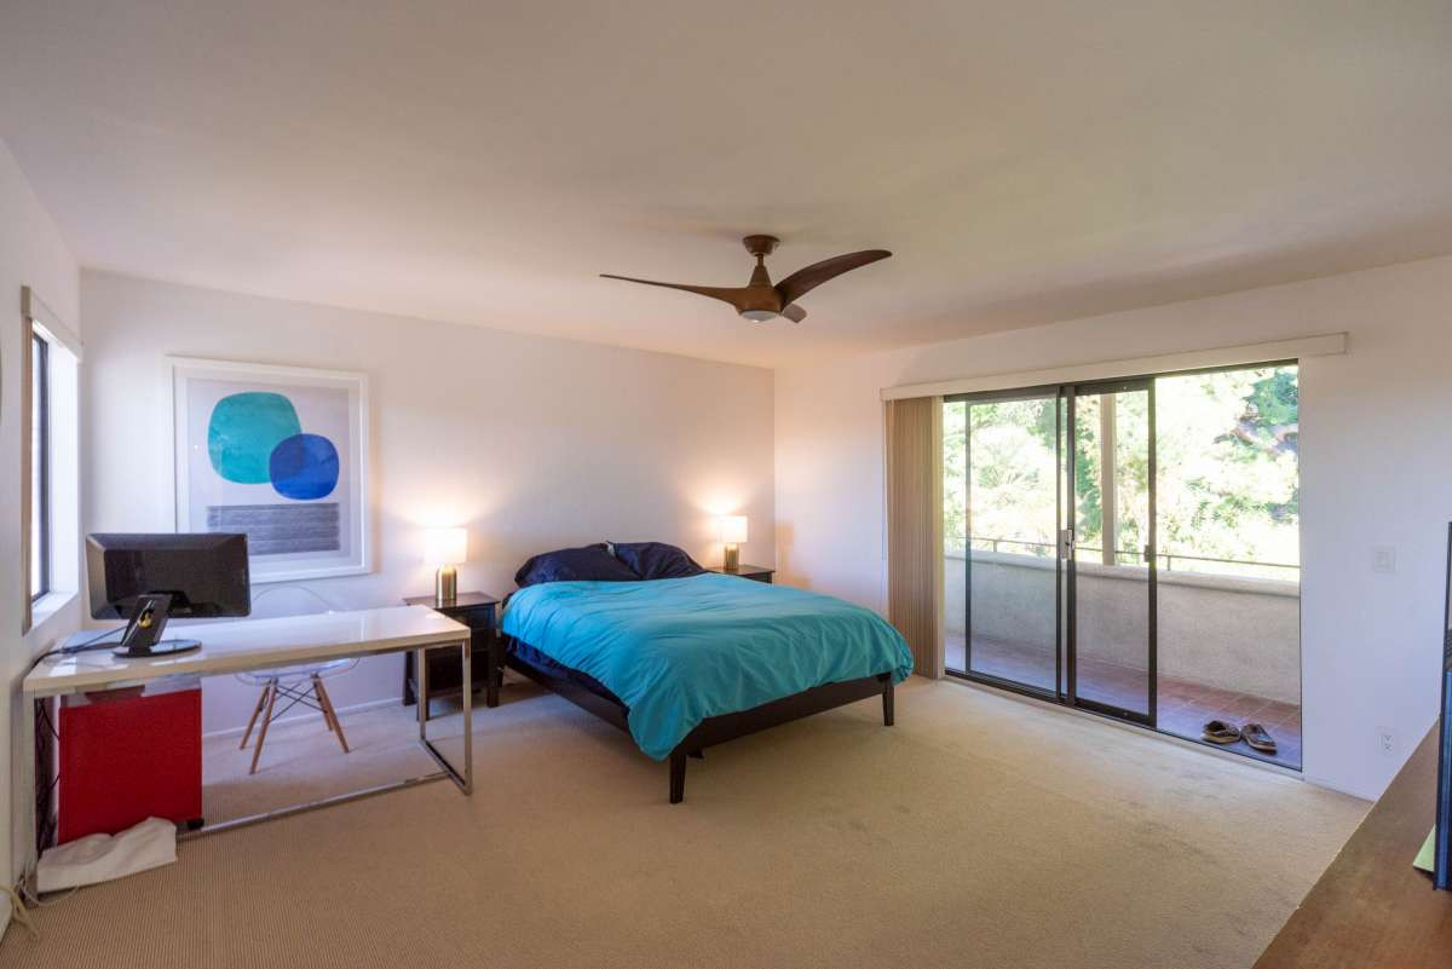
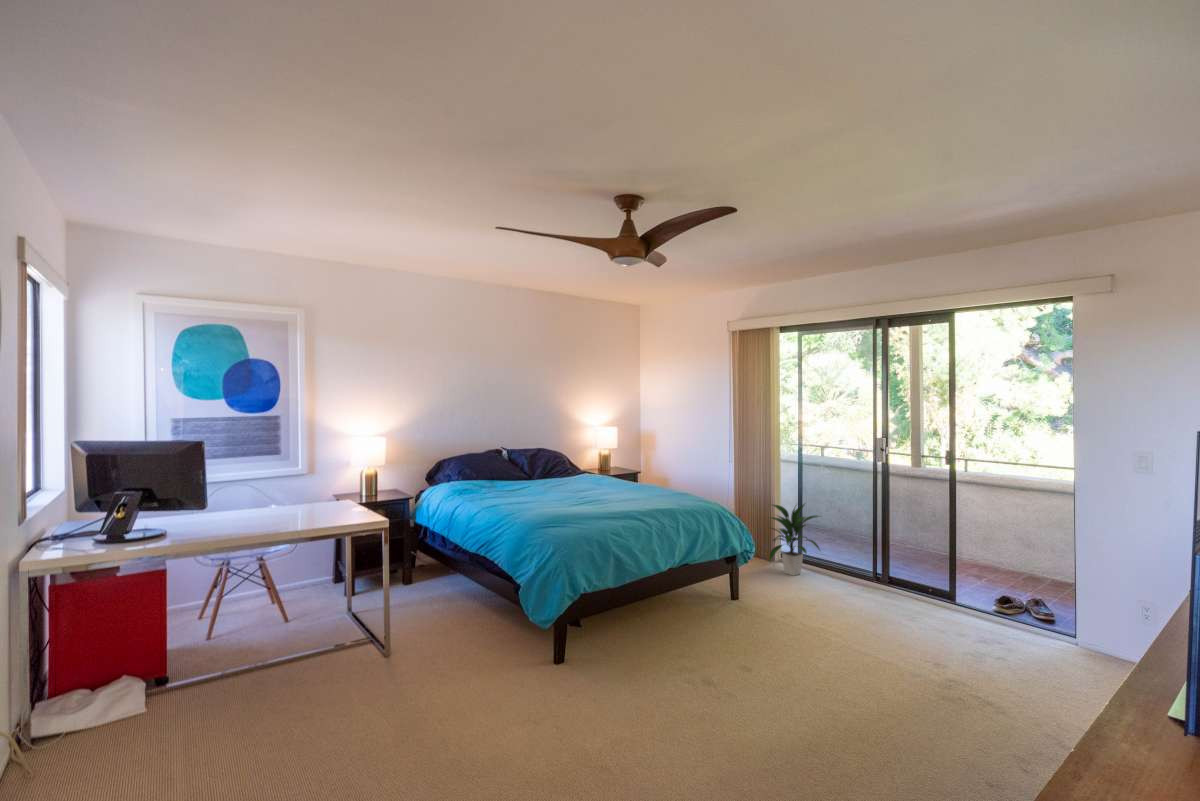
+ indoor plant [767,503,822,577]
